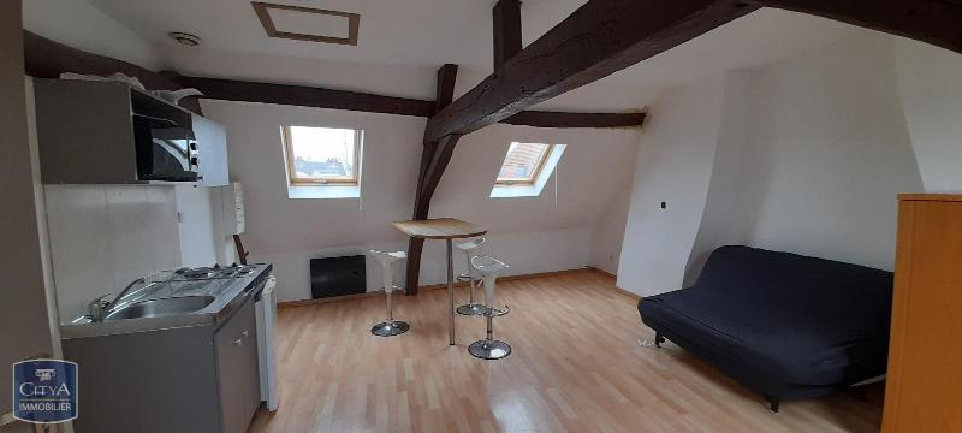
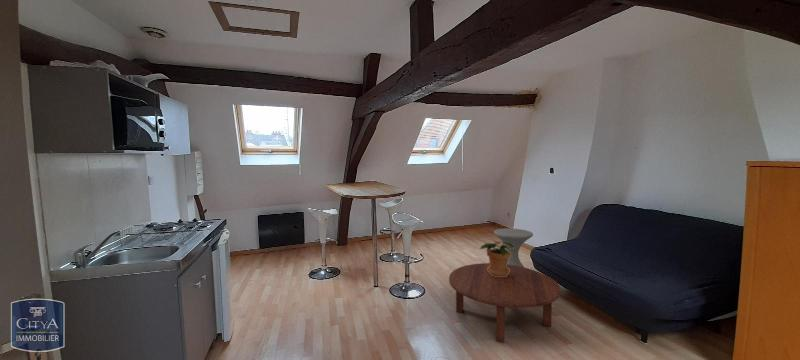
+ coffee table [448,262,562,344]
+ potted plant [478,240,514,277]
+ side table [493,227,534,268]
